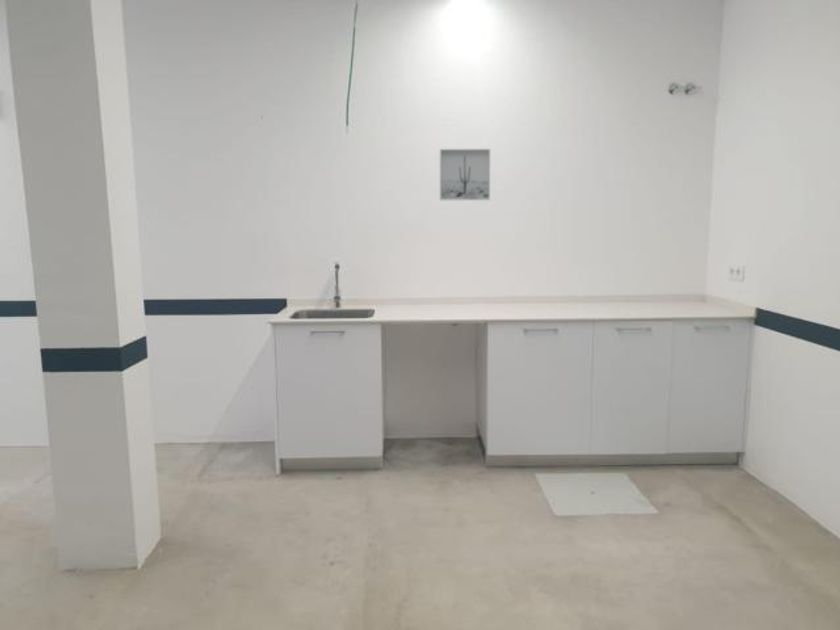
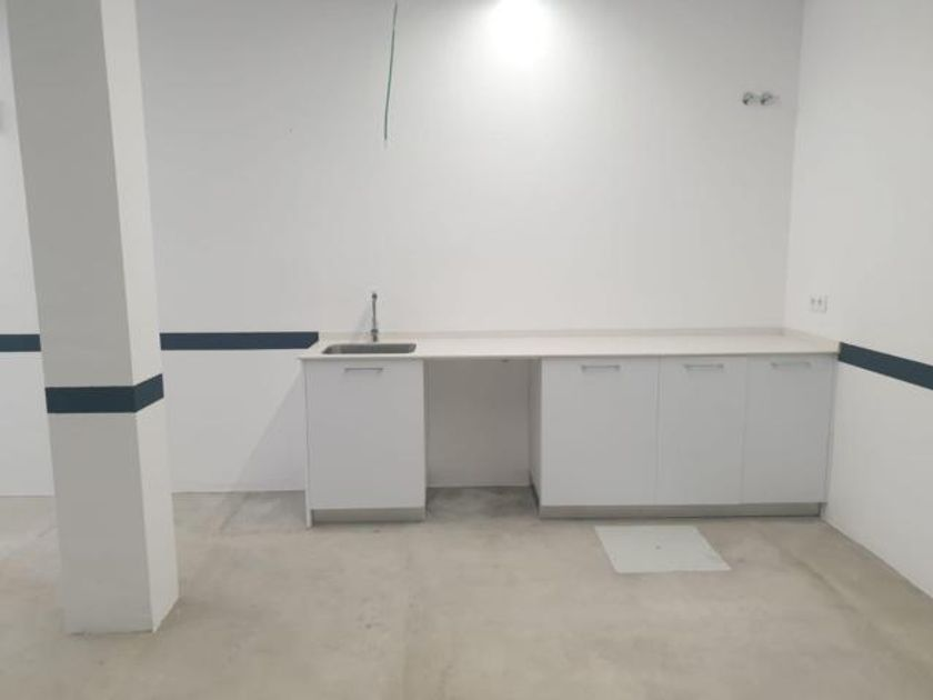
- wall art [439,148,491,201]
